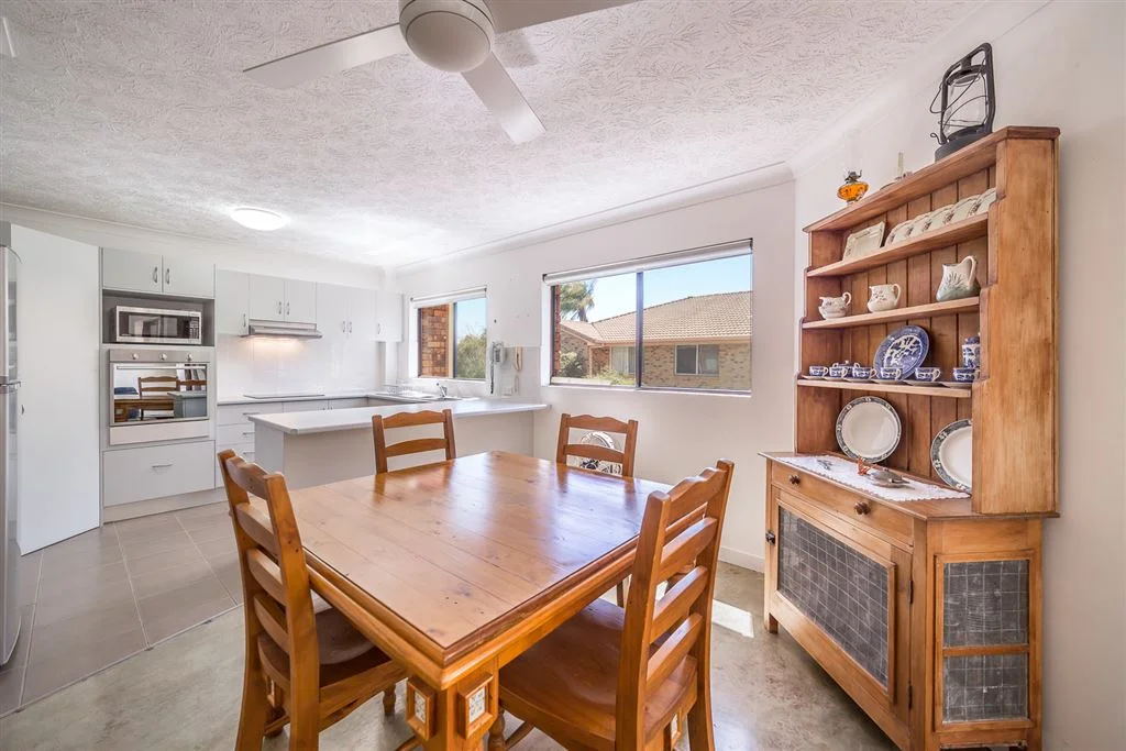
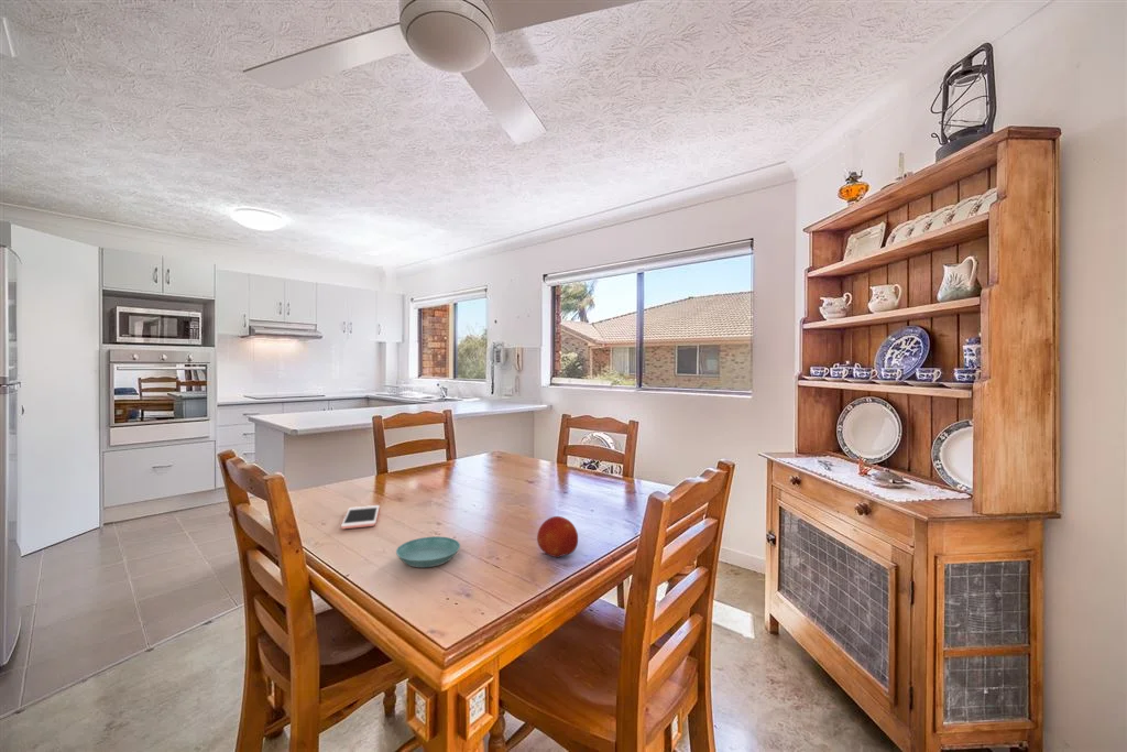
+ cell phone [340,504,381,530]
+ saucer [395,535,461,568]
+ fruit [536,515,579,559]
